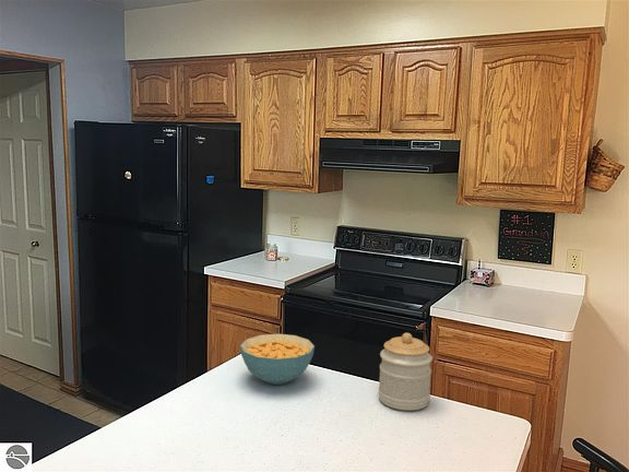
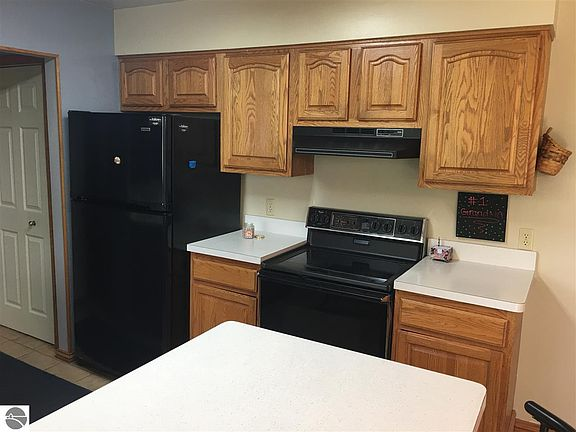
- jar [377,332,434,412]
- cereal bowl [239,333,316,386]
